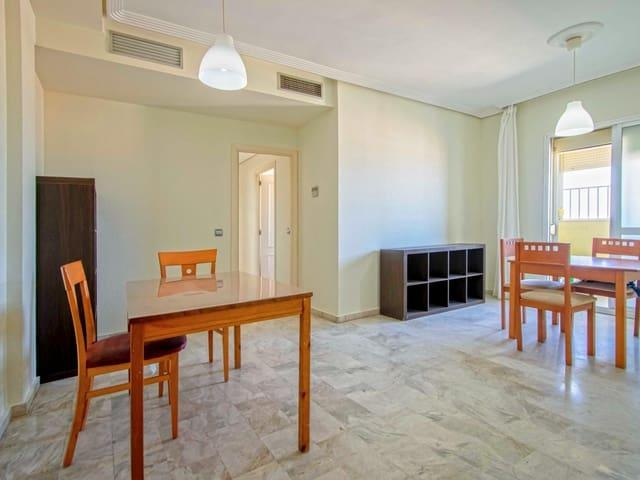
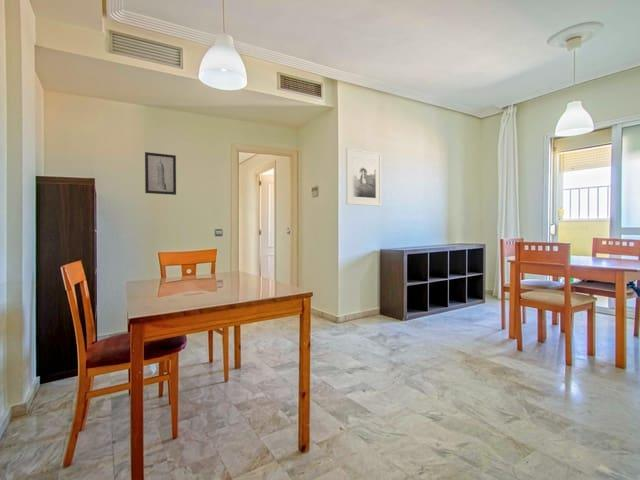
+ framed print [345,147,382,207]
+ wall art [144,151,177,196]
